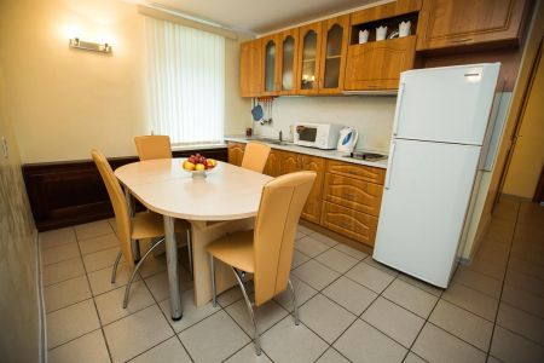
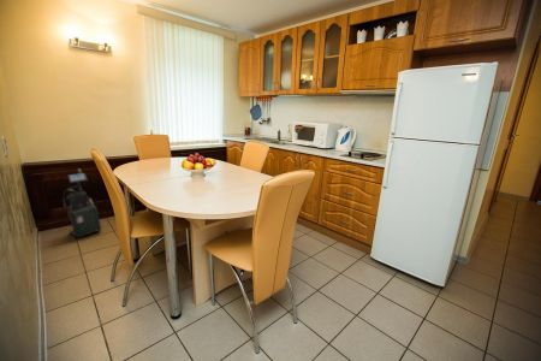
+ vacuum cleaner [61,168,102,238]
